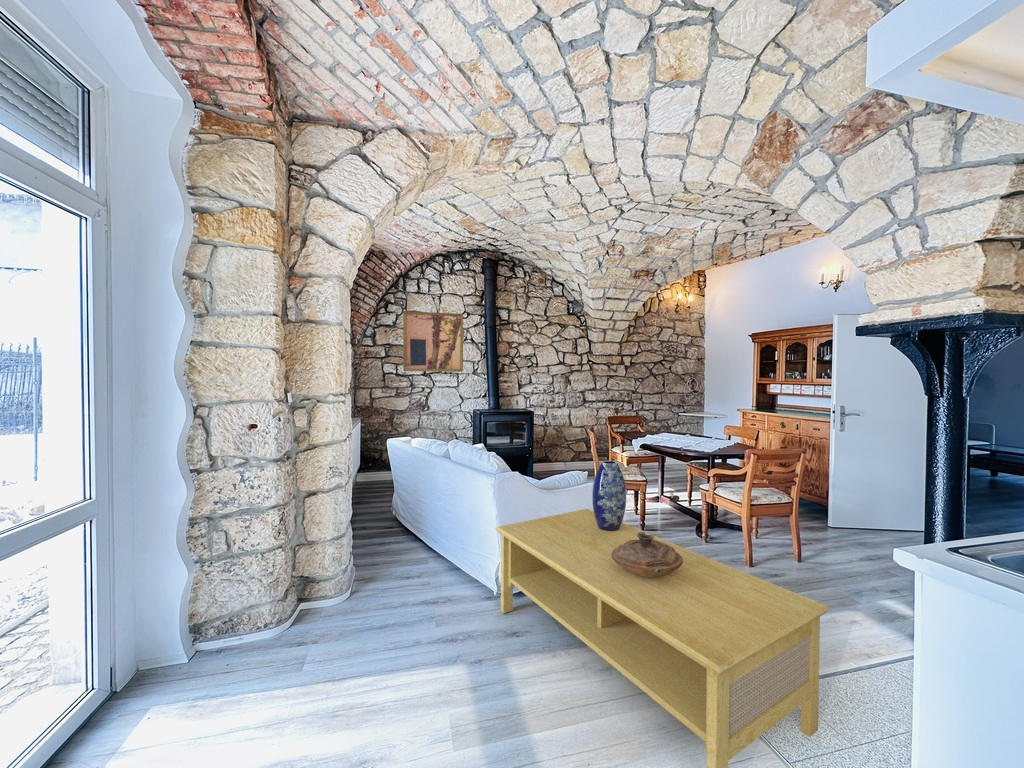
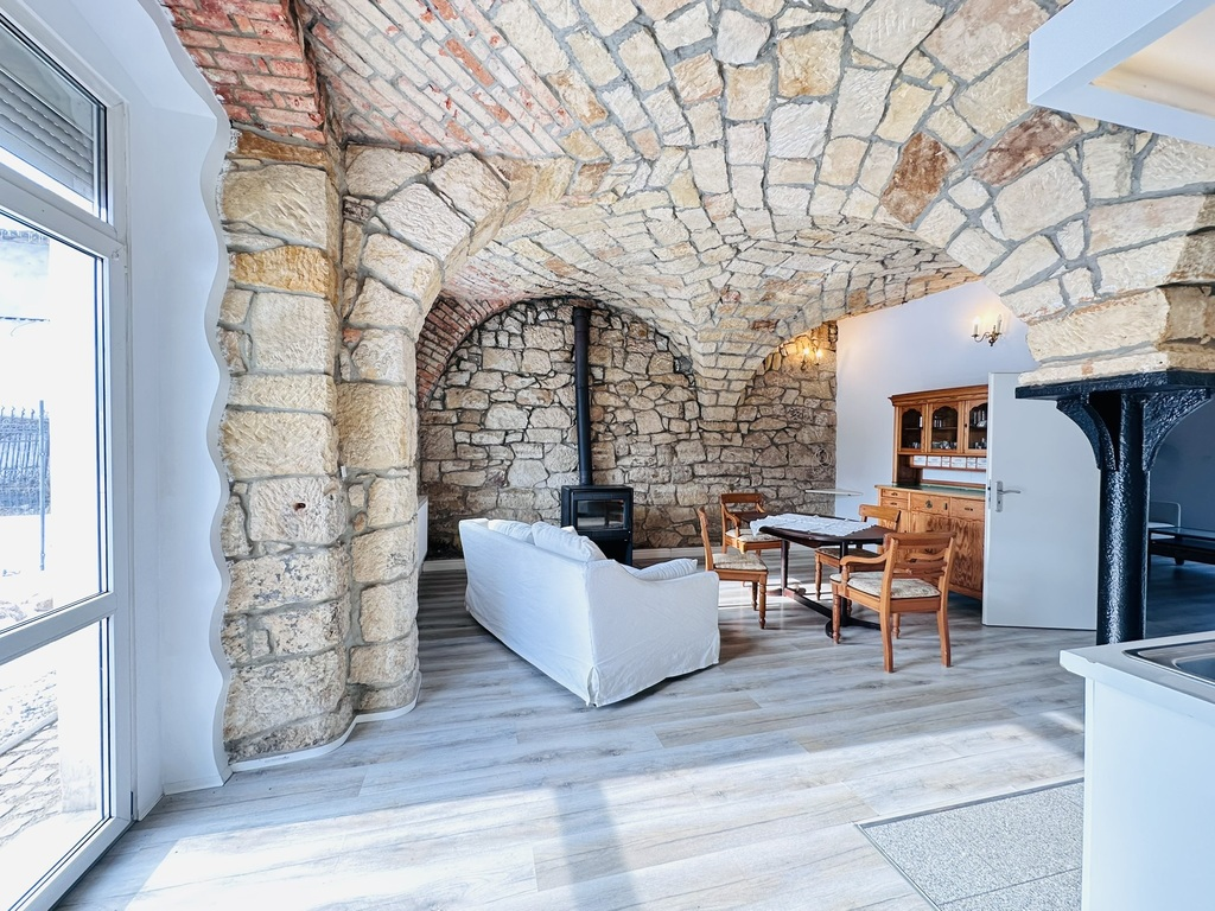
- decorative bowl [611,531,683,577]
- coffee table [494,508,832,768]
- wall art [402,310,464,373]
- vase [591,460,627,531]
